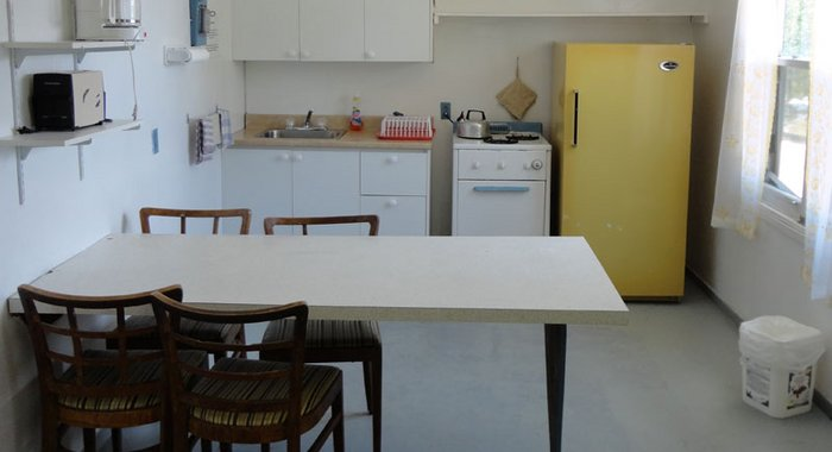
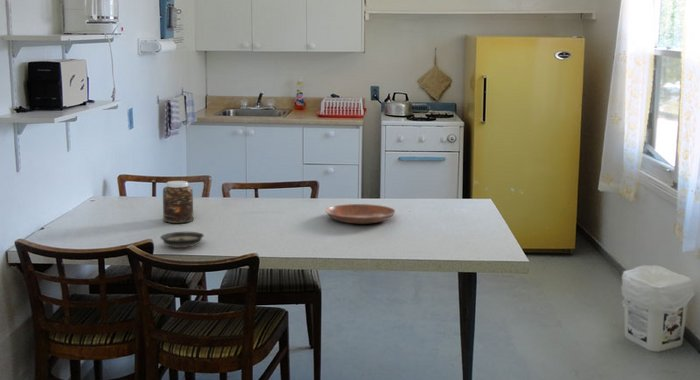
+ saucer [159,231,205,249]
+ jar [162,180,194,224]
+ bowl [324,203,397,225]
